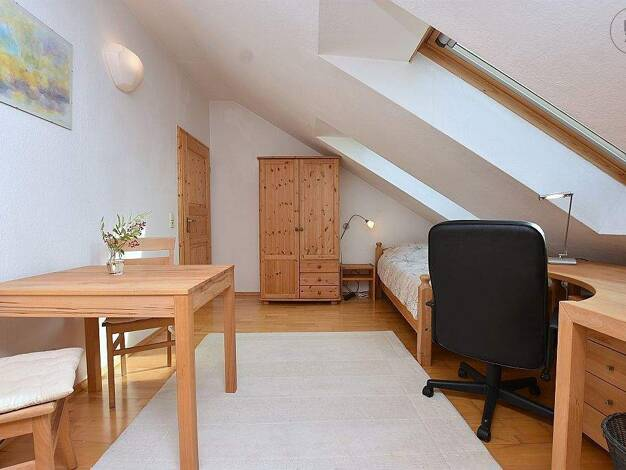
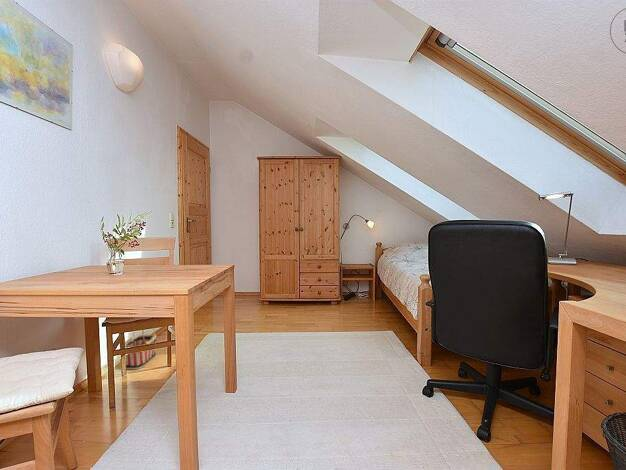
+ basket [124,328,157,370]
